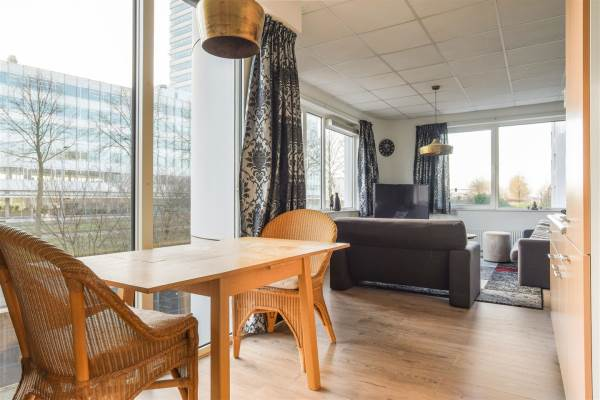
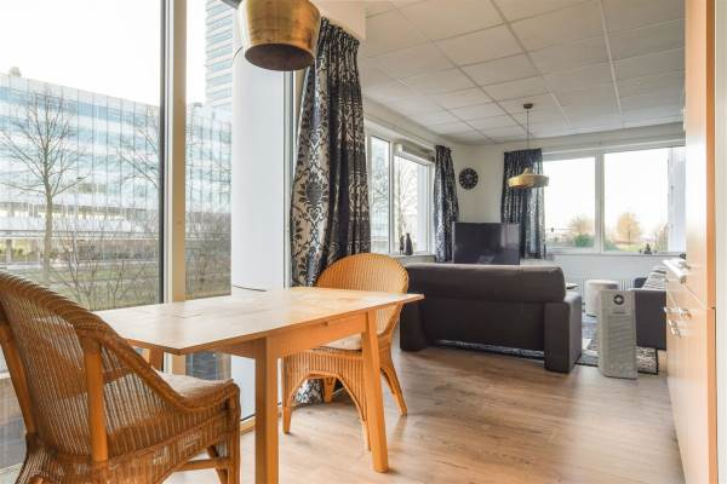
+ air purifier [595,288,639,380]
